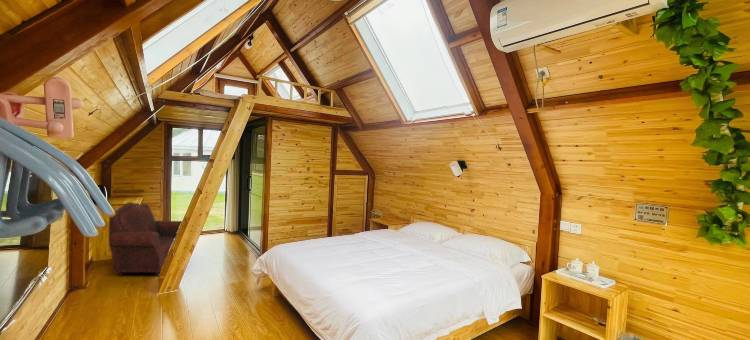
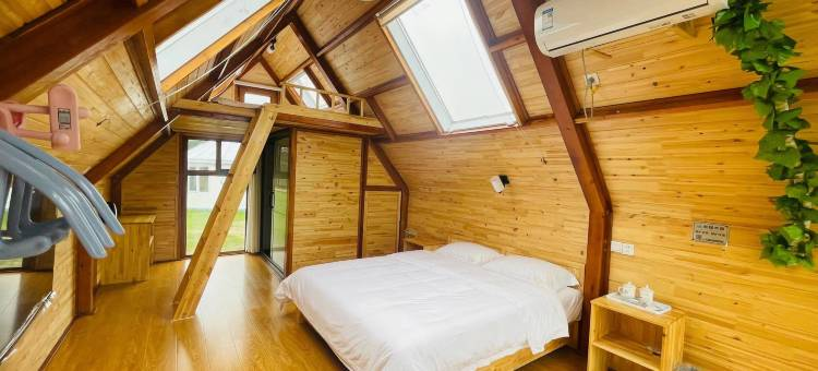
- armchair [108,201,183,277]
